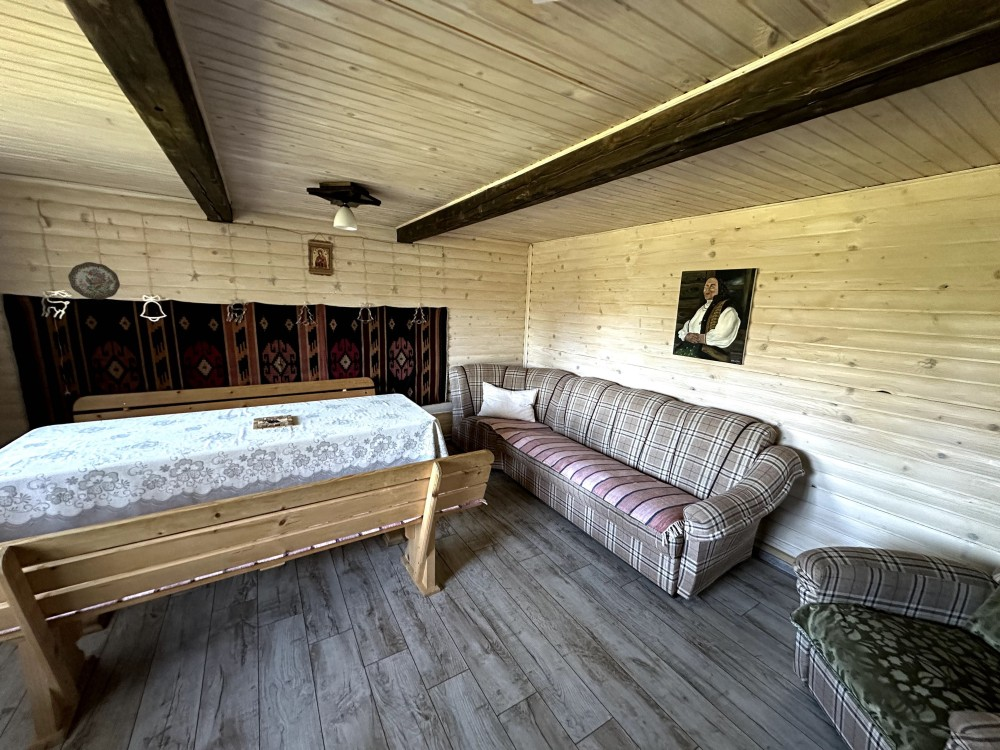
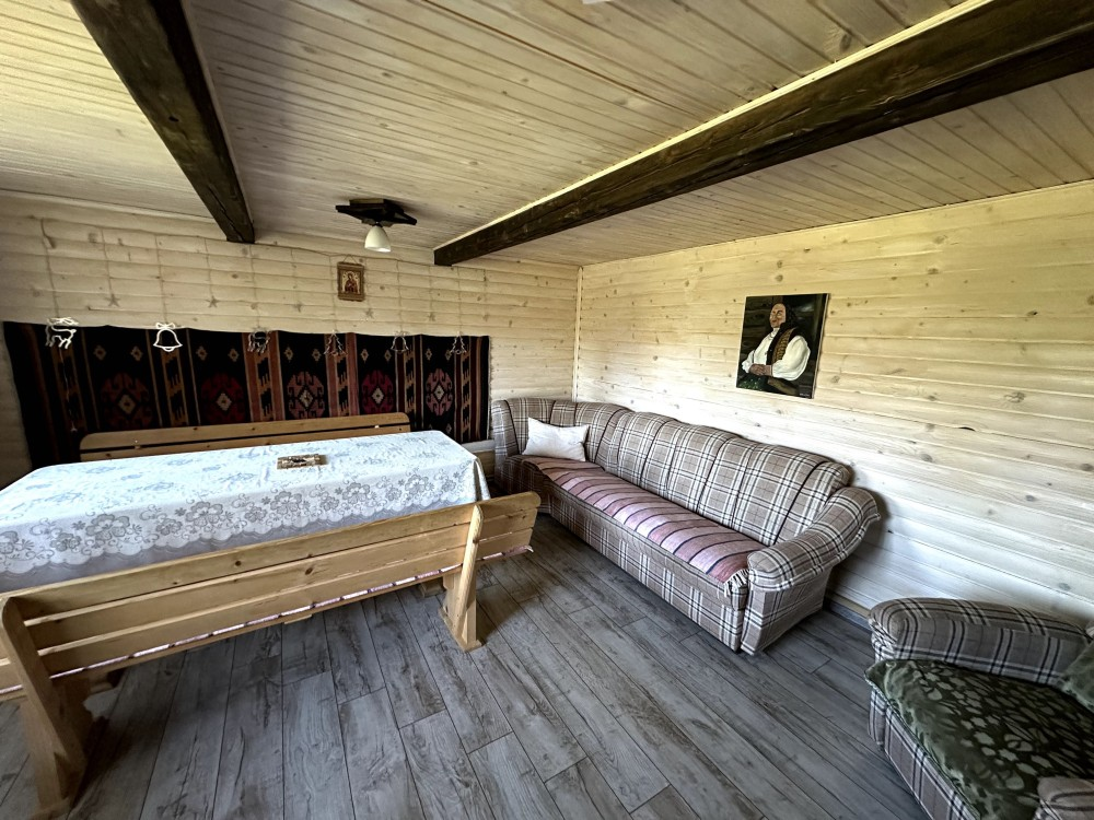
- decorative plate [67,261,121,301]
